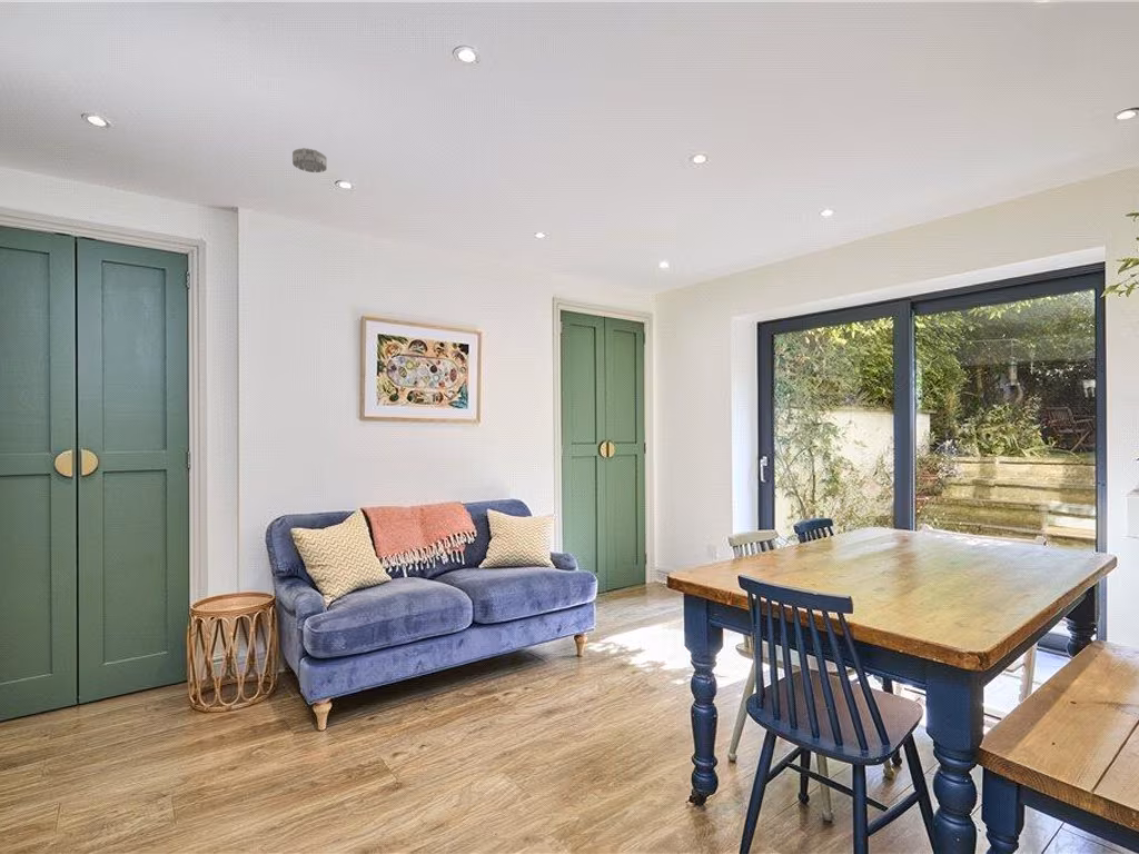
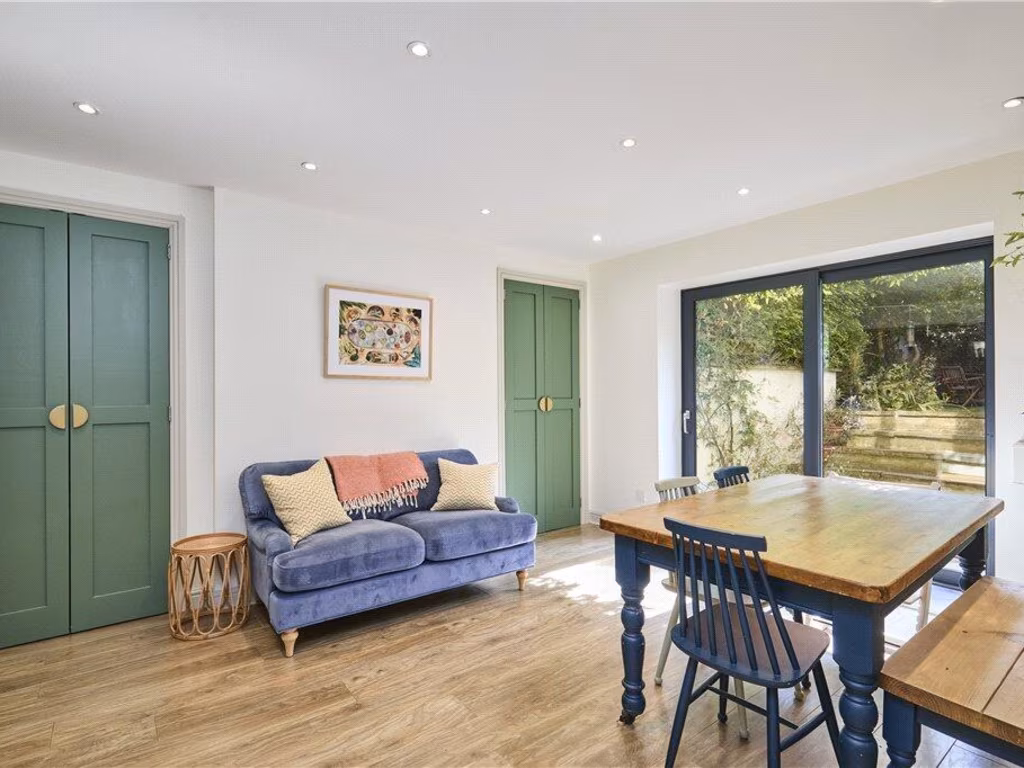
- smoke detector [291,147,328,173]
